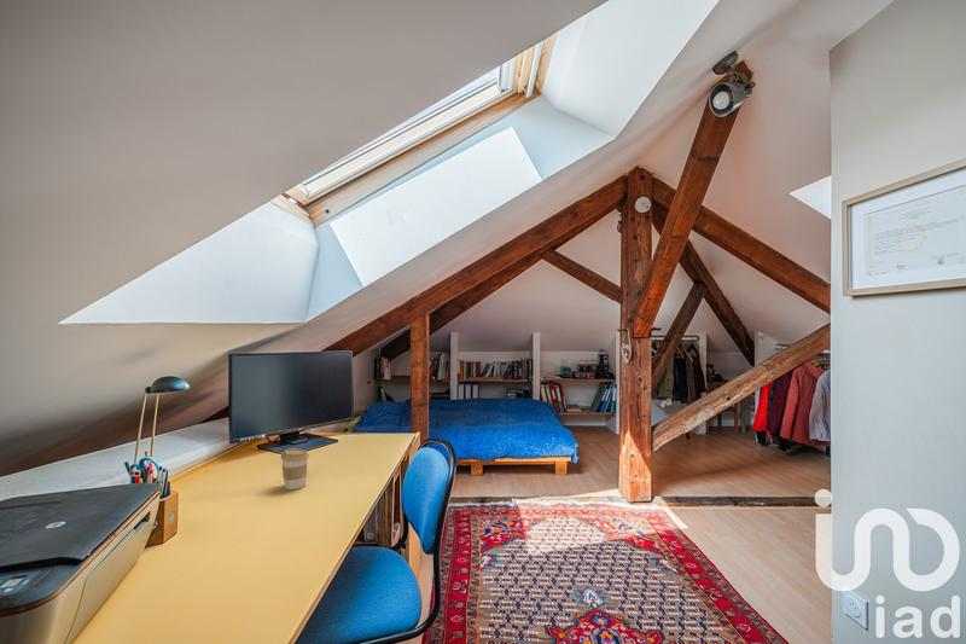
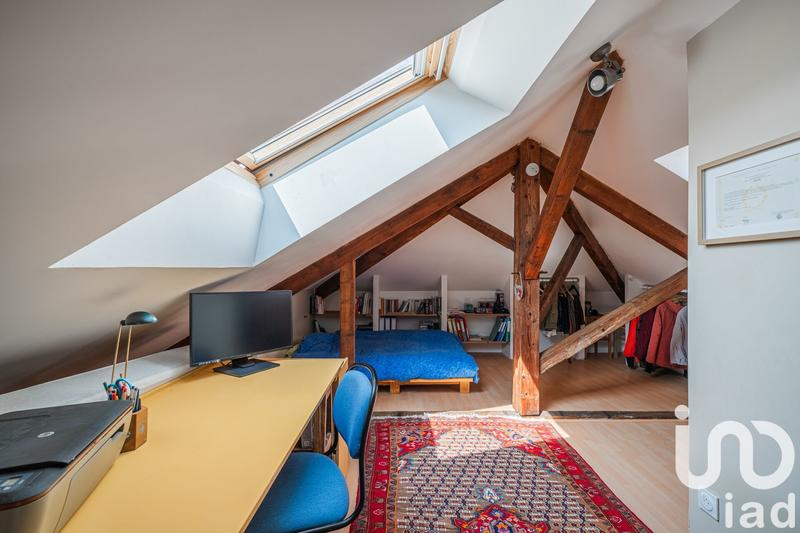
- coffee cup [280,447,310,491]
